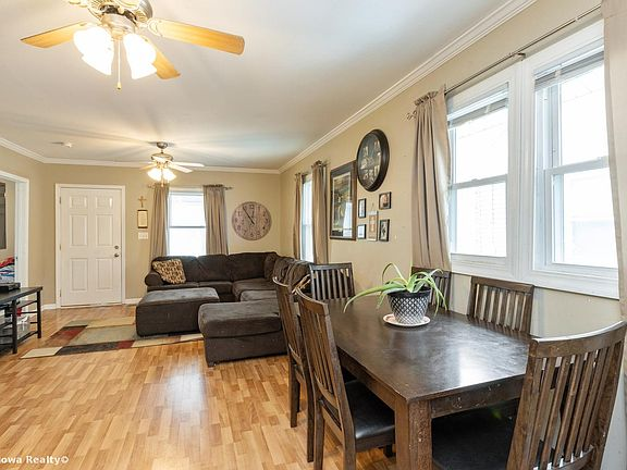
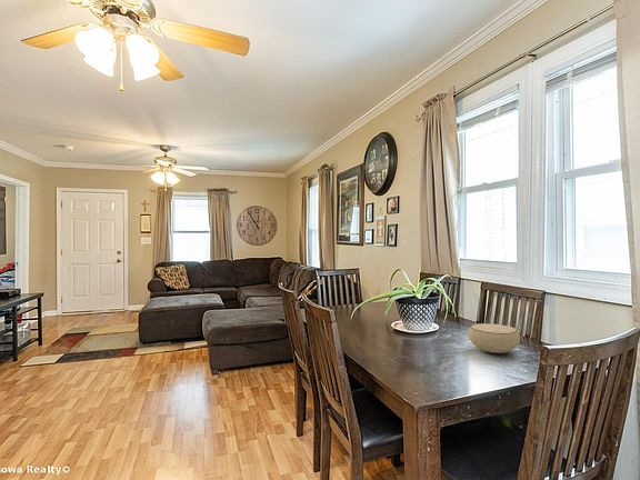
+ bowl [468,322,521,354]
